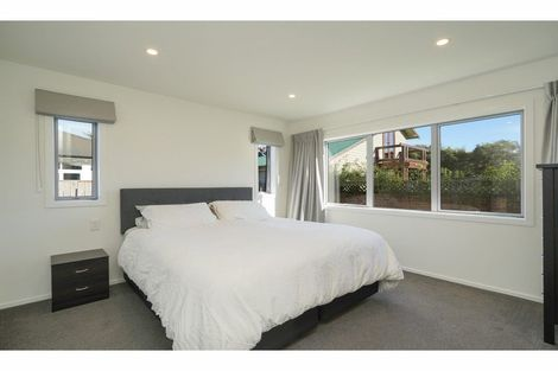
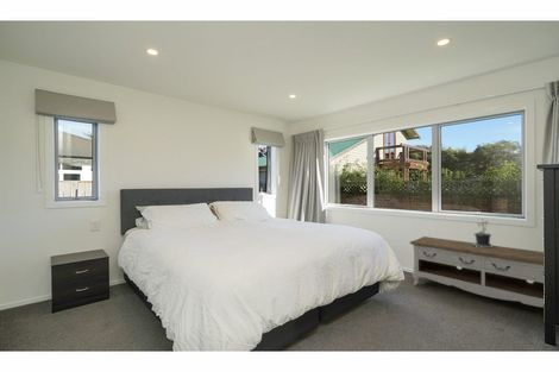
+ storage bench [409,235,545,309]
+ potted plant [473,217,494,247]
